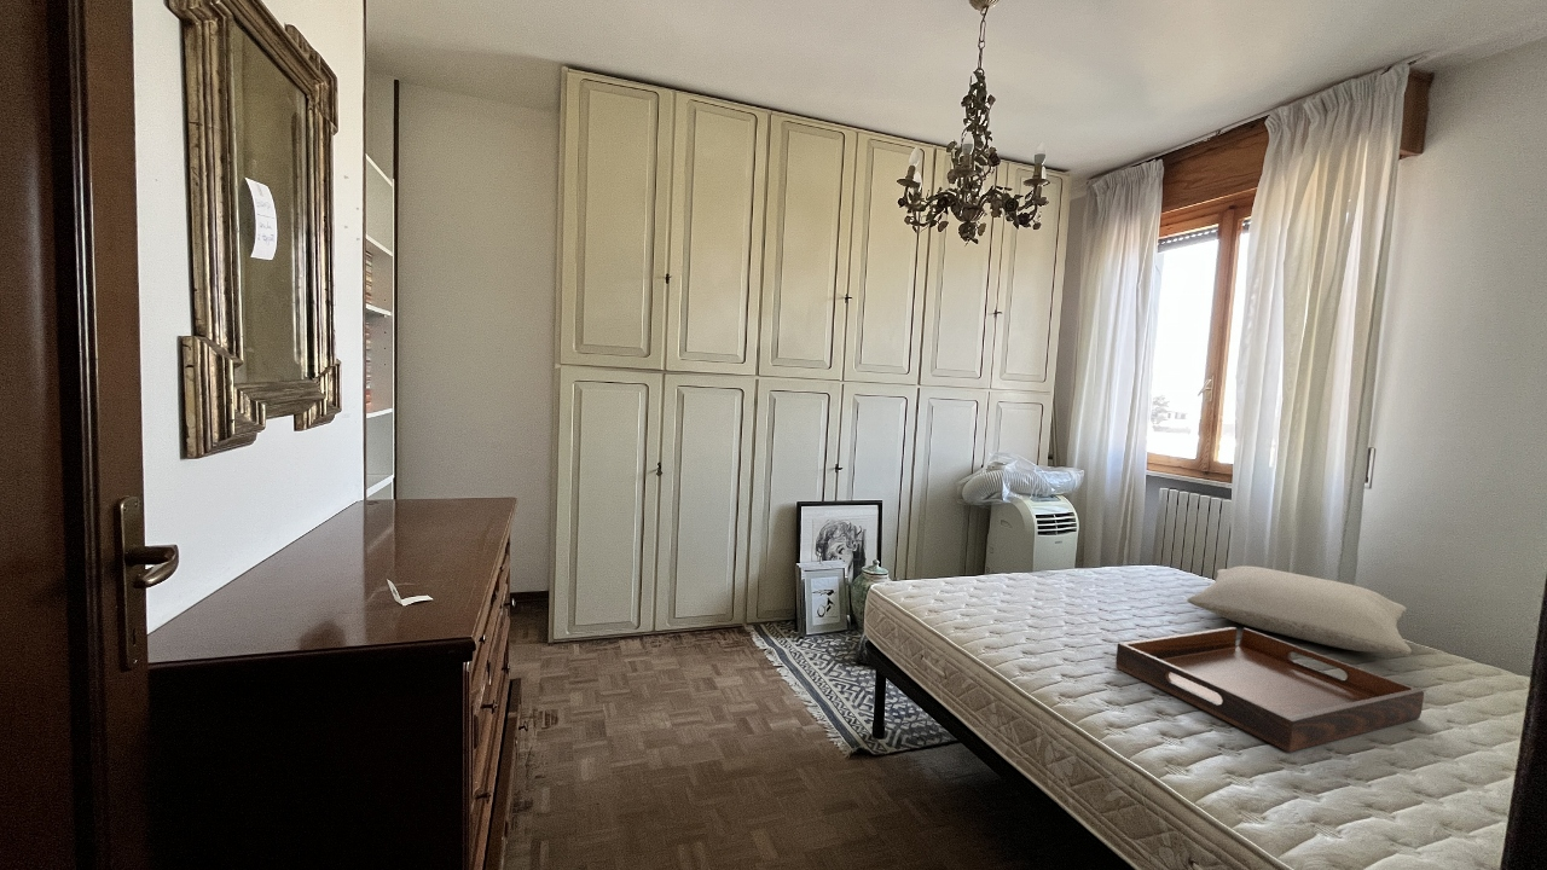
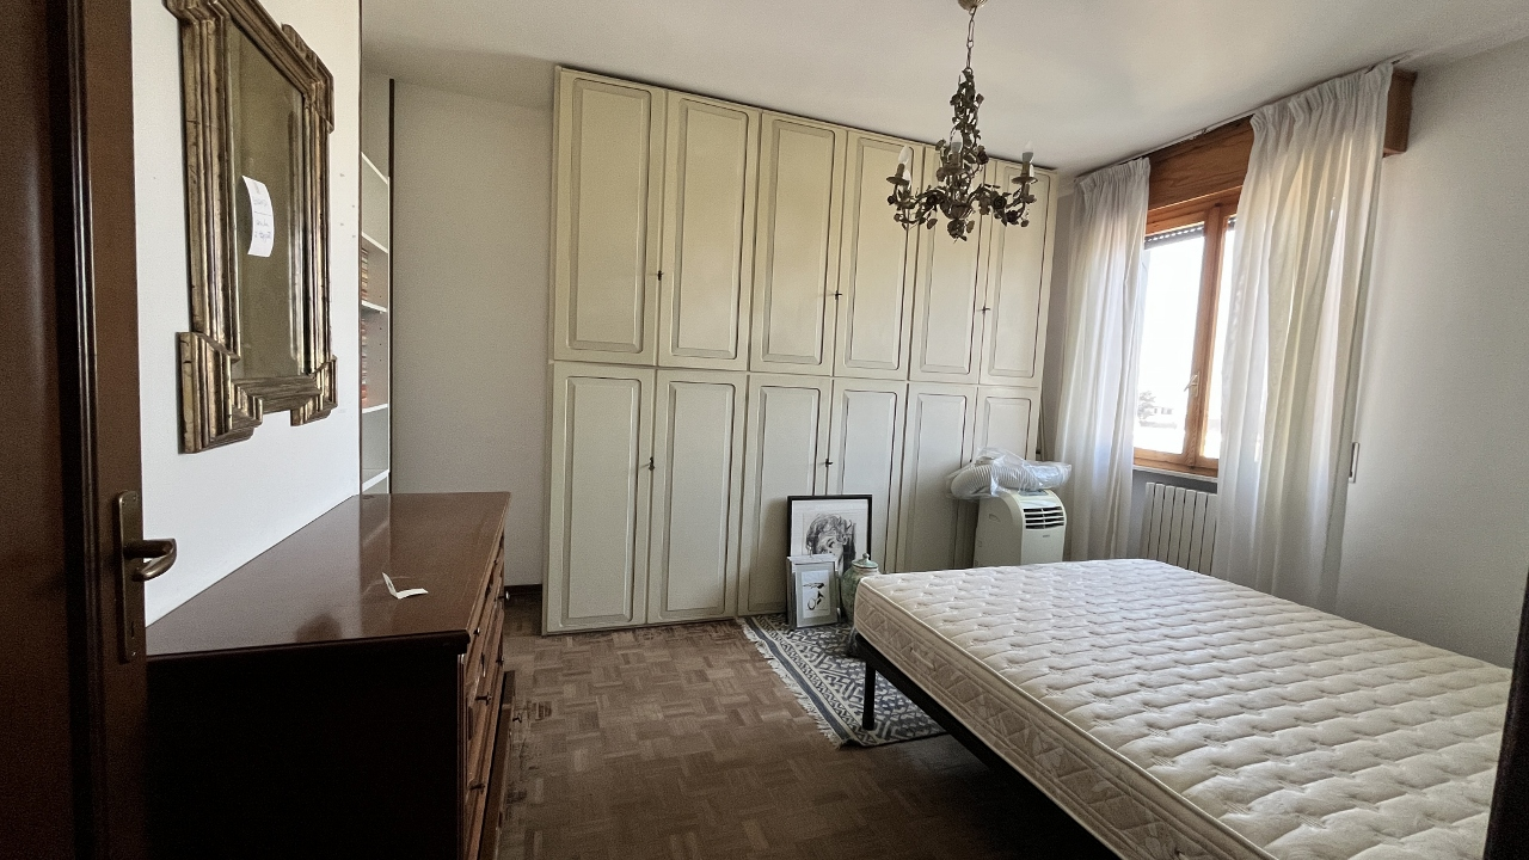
- pillow [1186,564,1413,655]
- serving tray [1114,626,1425,753]
